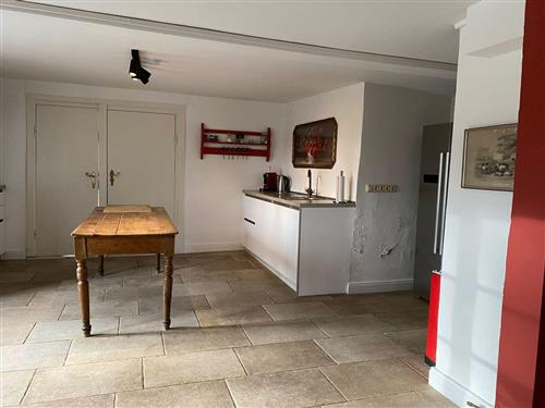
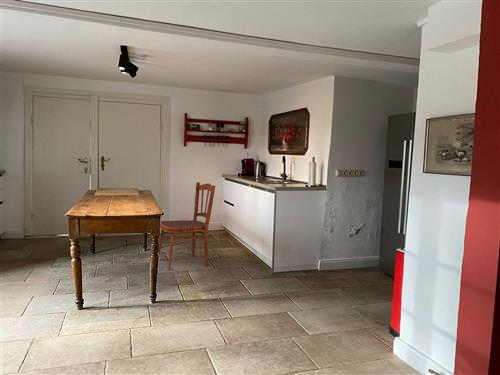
+ dining chair [158,181,216,271]
